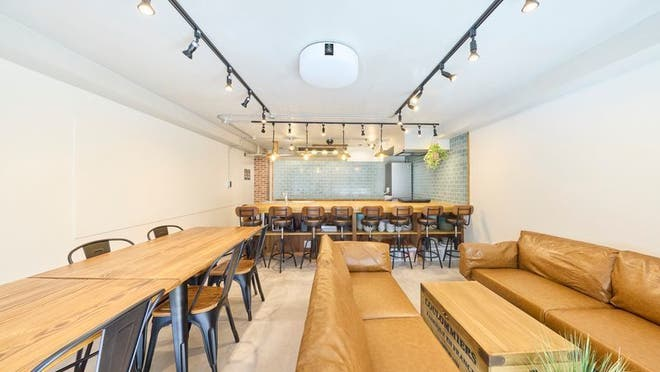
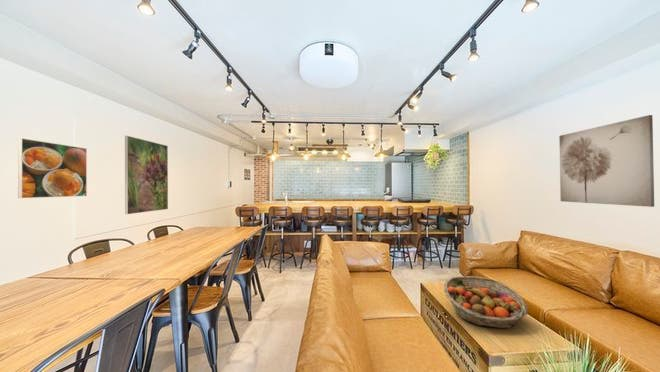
+ wall art [558,114,655,208]
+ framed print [124,135,169,215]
+ fruit basket [443,275,529,329]
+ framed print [17,137,88,199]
